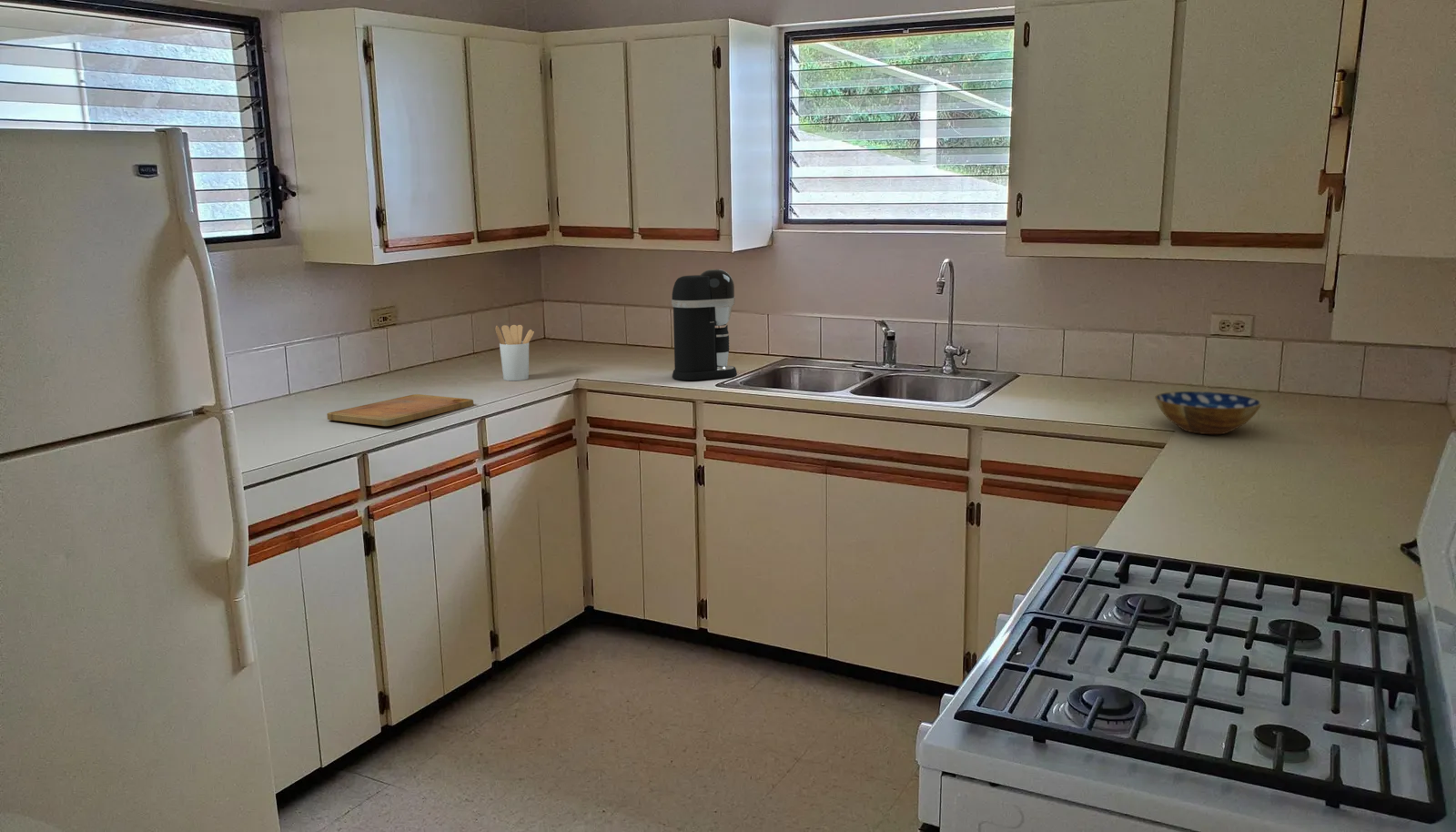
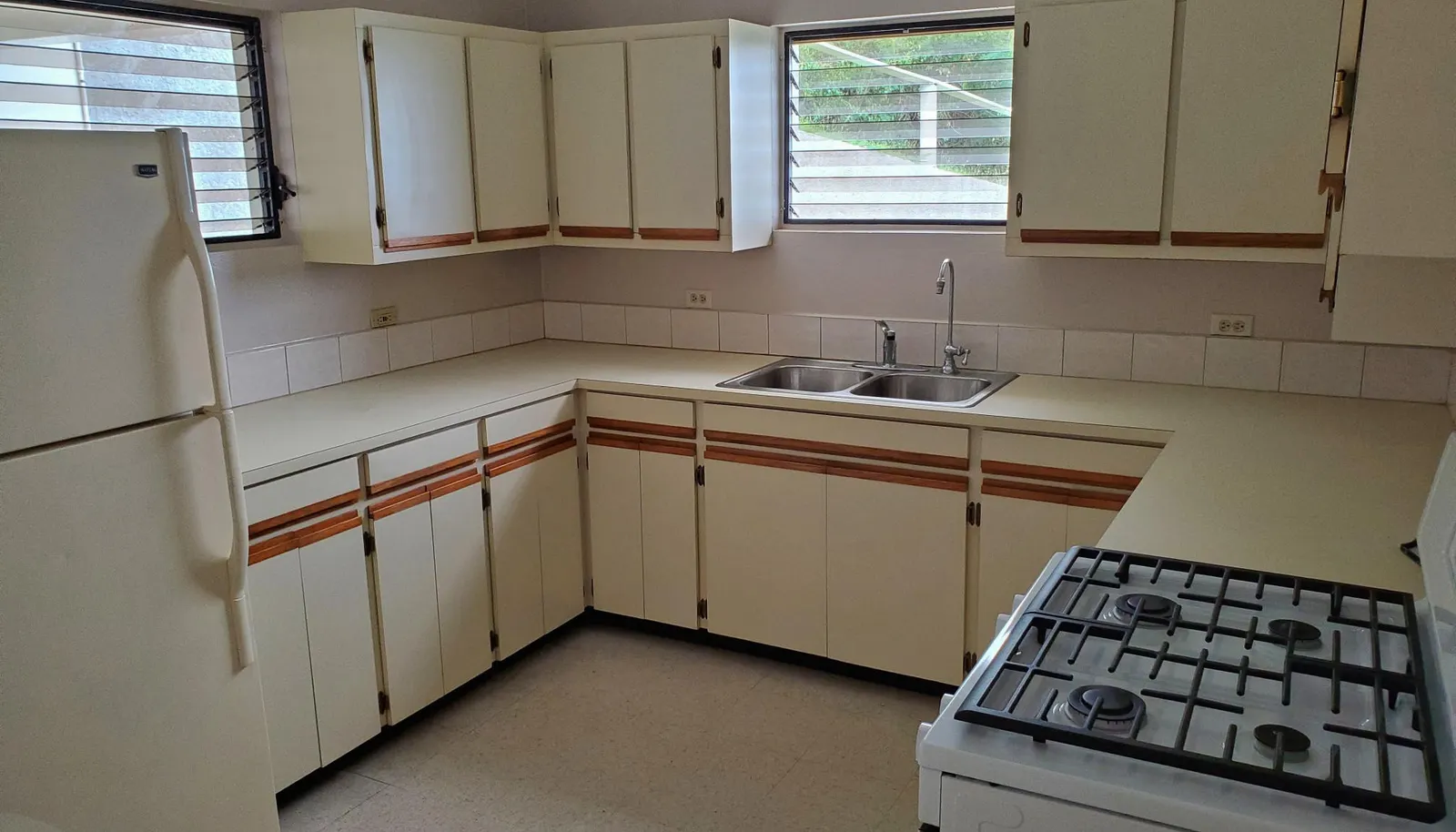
- bowl [1154,391,1263,435]
- utensil holder [495,324,535,381]
- cutting board [326,393,474,427]
- coffee maker [671,269,738,381]
